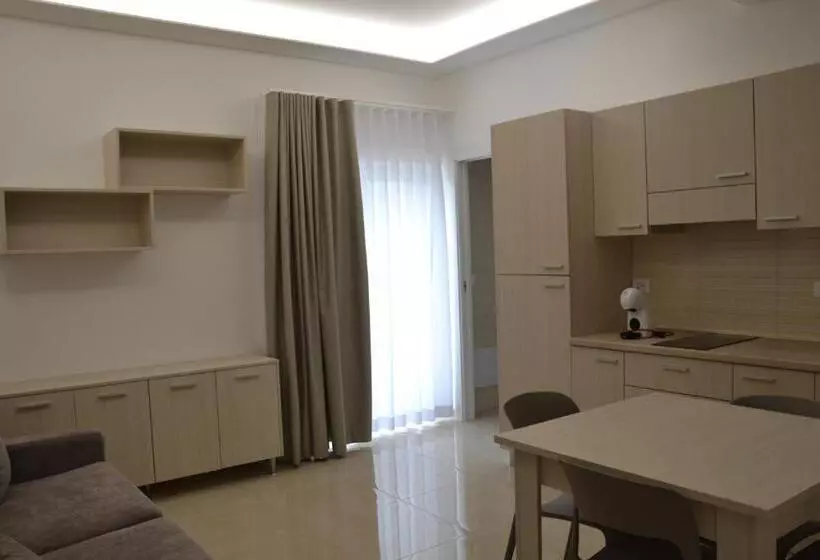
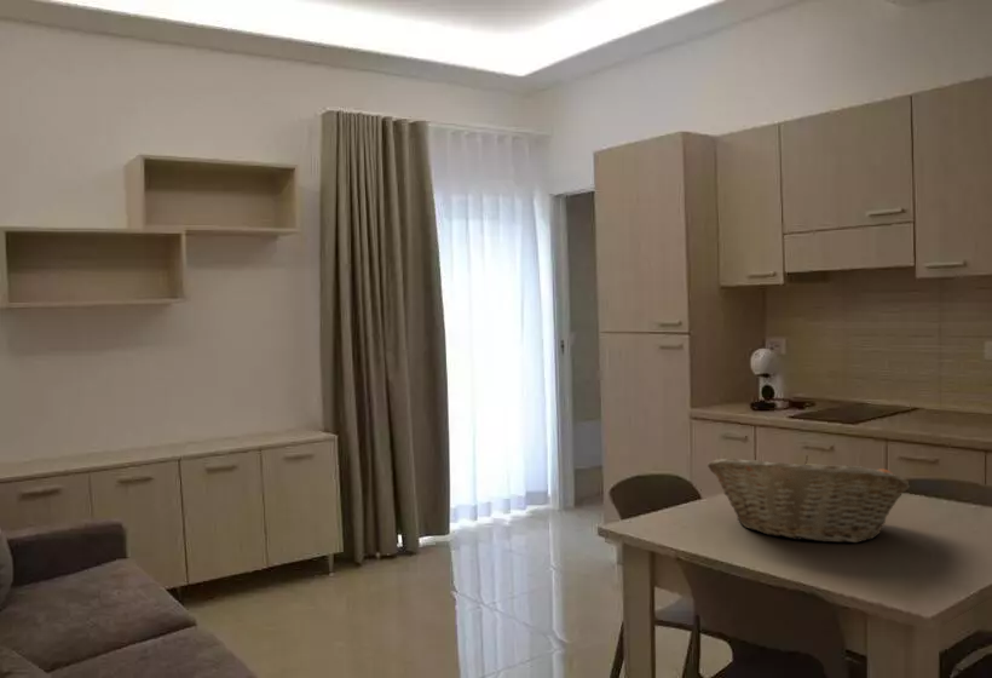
+ fruit basket [706,454,911,544]
